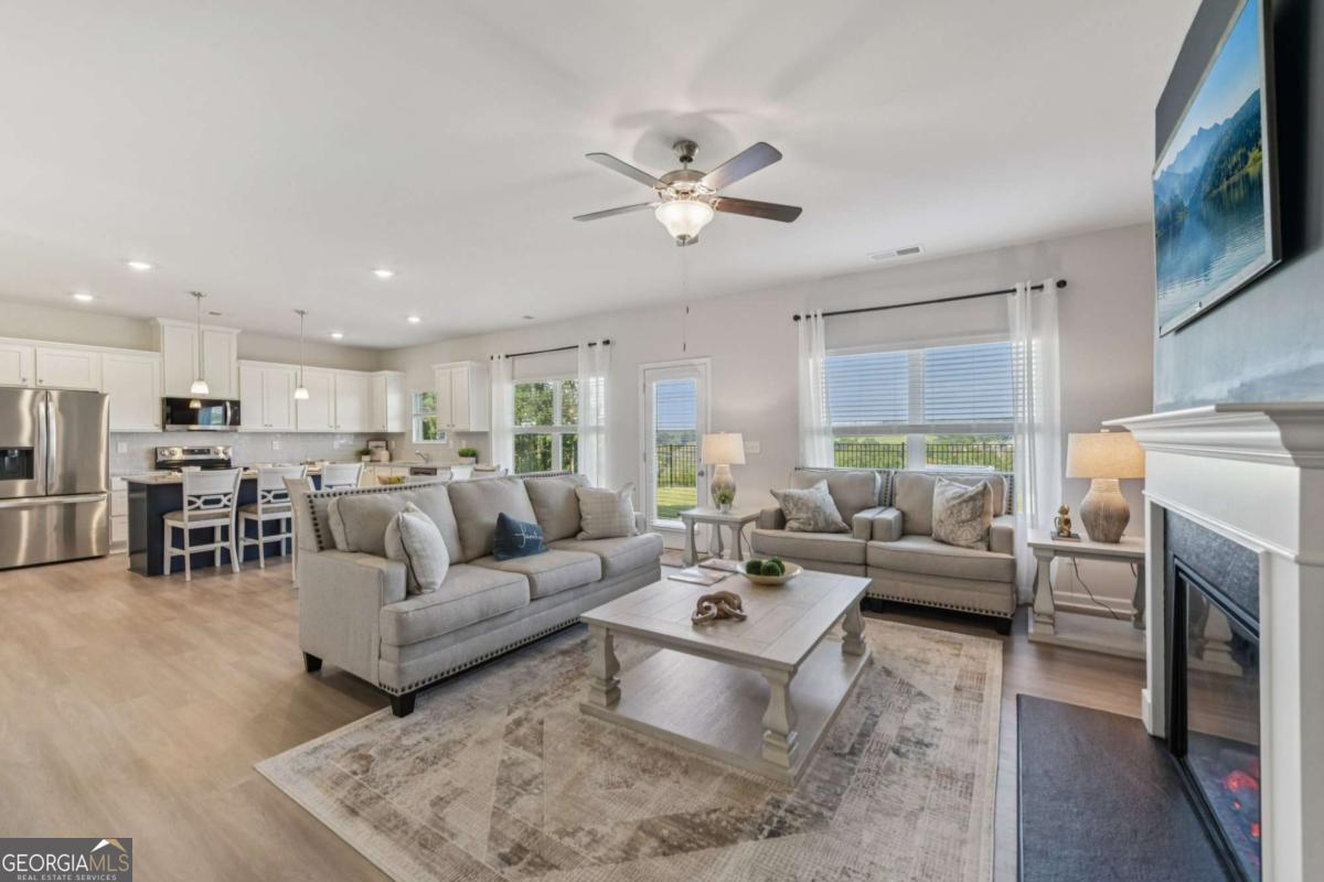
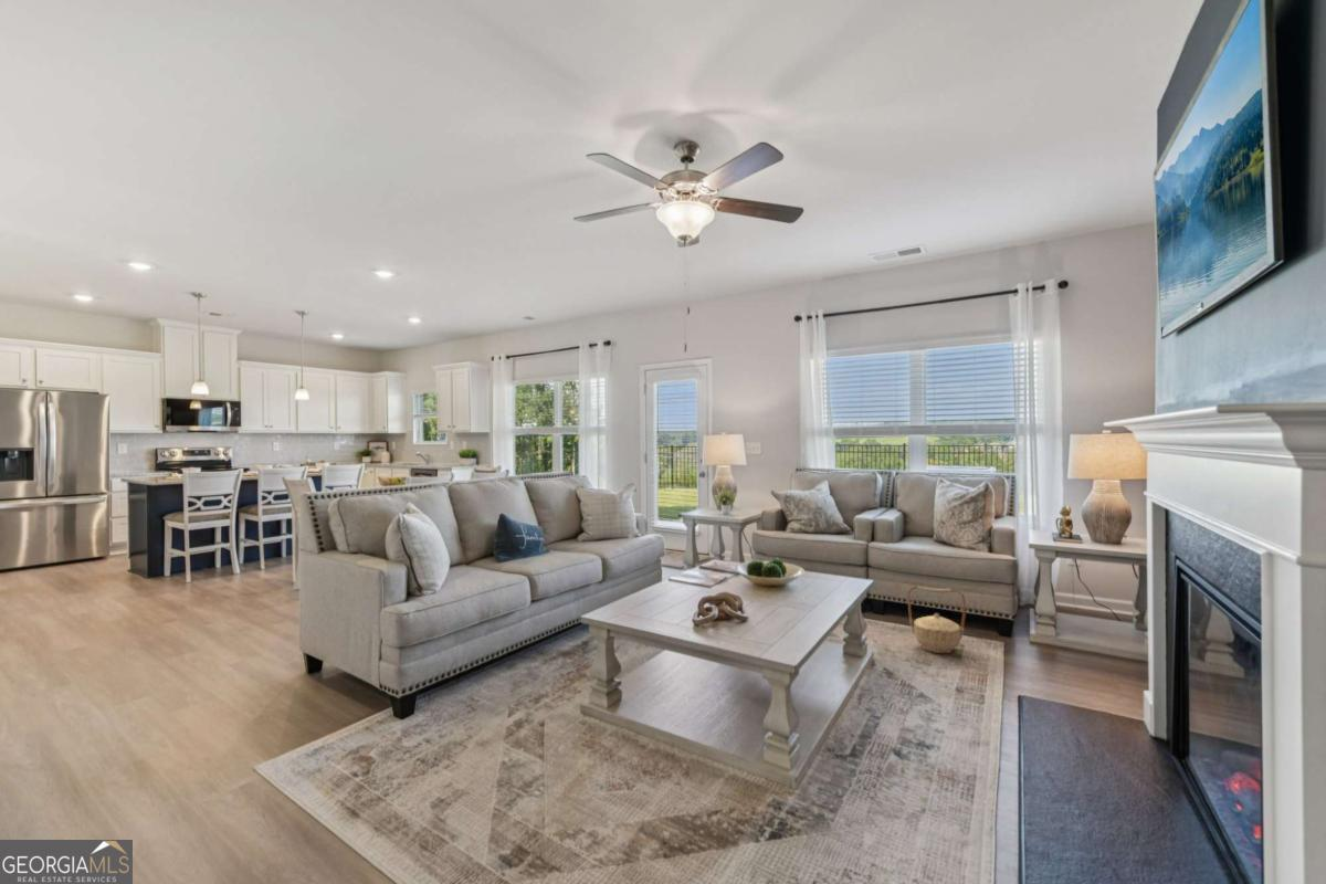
+ basket [907,585,967,654]
